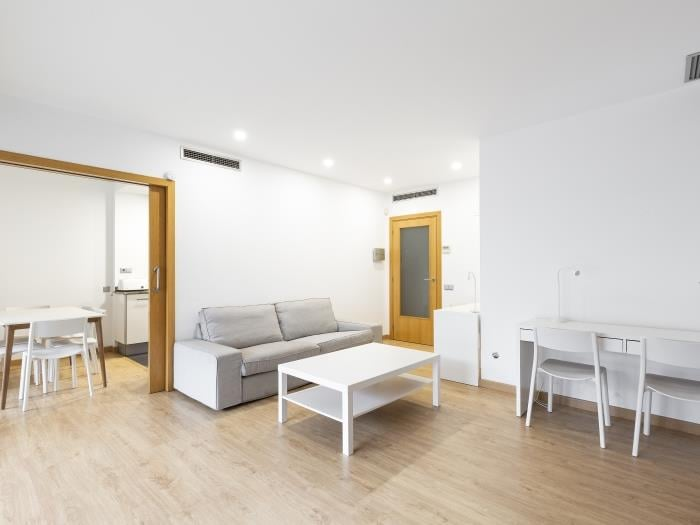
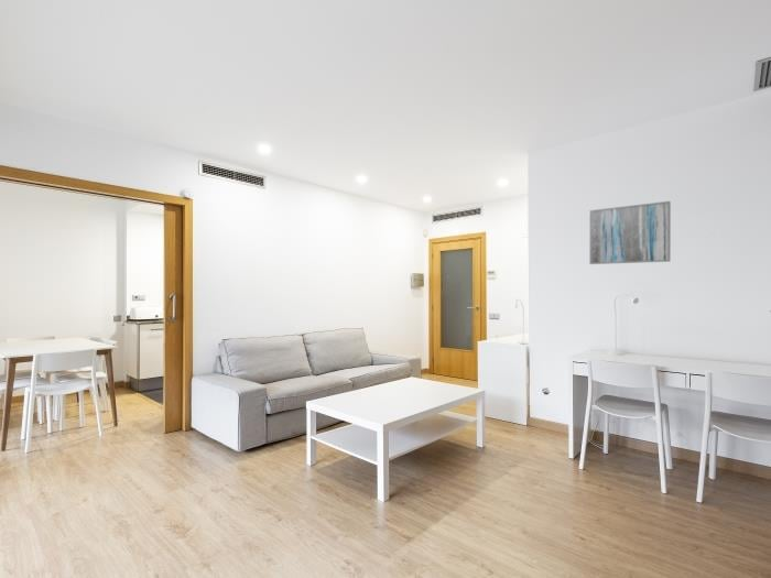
+ wall art [588,200,672,265]
